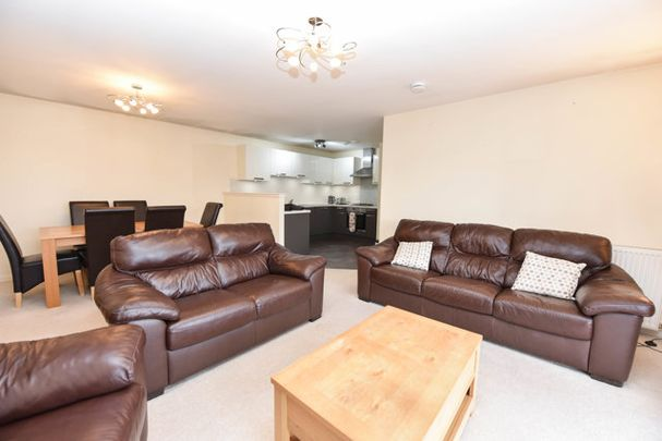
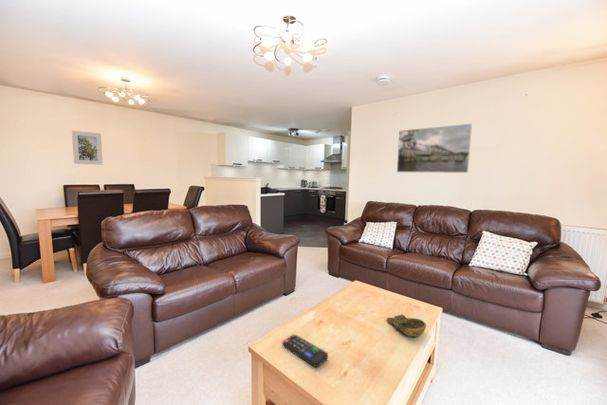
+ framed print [396,123,473,174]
+ remote control [282,334,329,368]
+ decorative bowl [386,313,427,338]
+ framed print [71,130,104,166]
